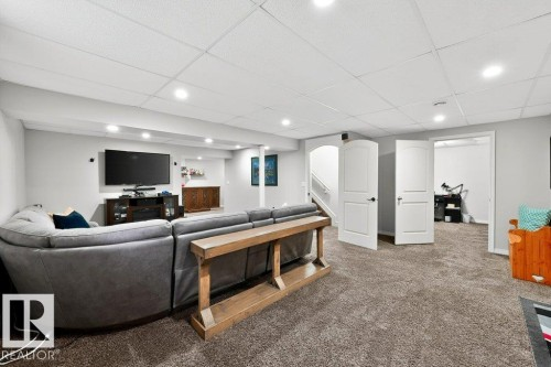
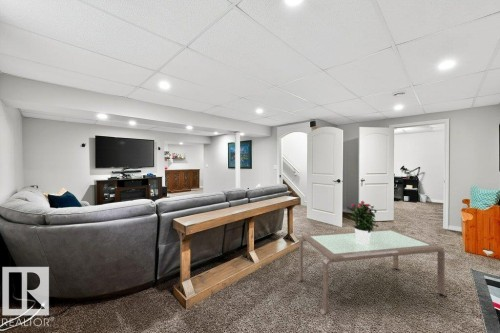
+ potted flower [346,200,380,244]
+ coffee table [296,228,448,316]
